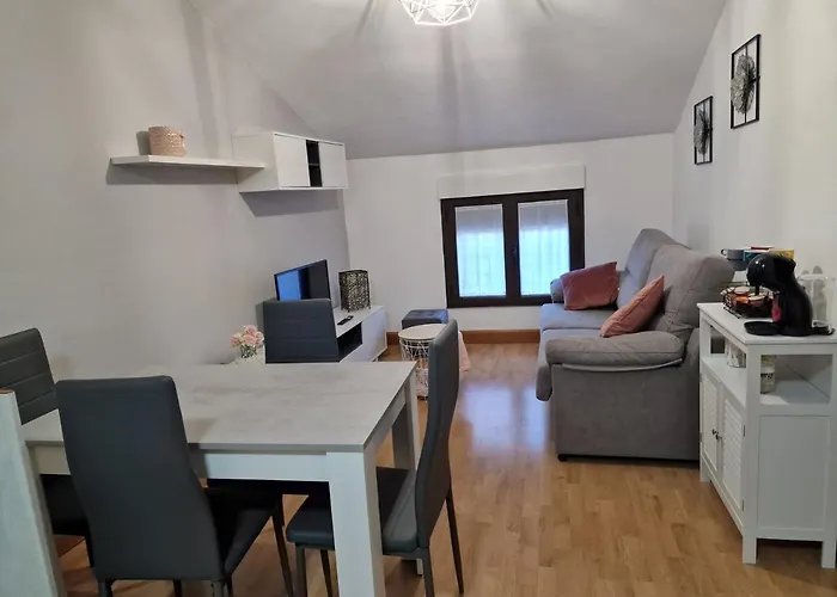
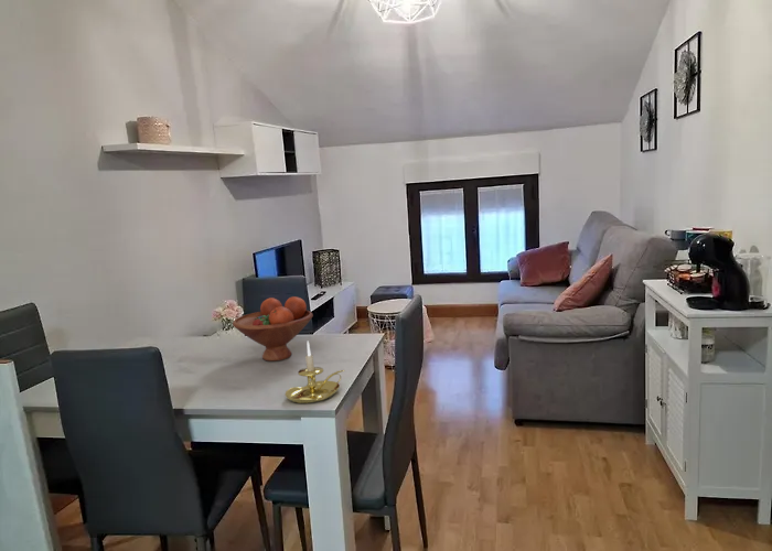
+ candle holder [285,341,346,404]
+ fruit bowl [232,295,314,363]
